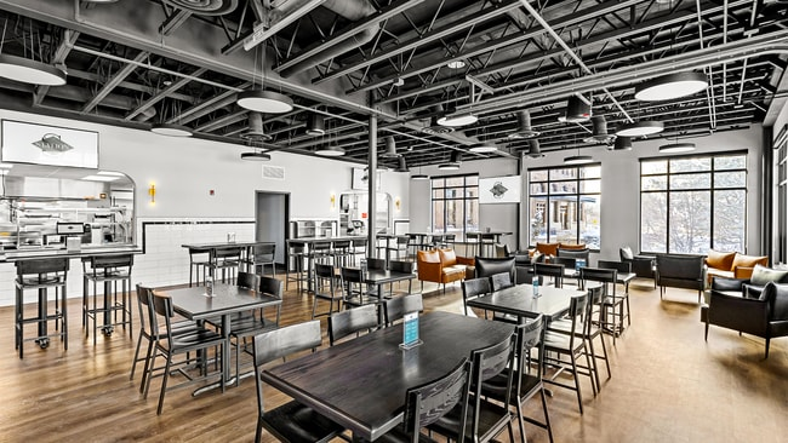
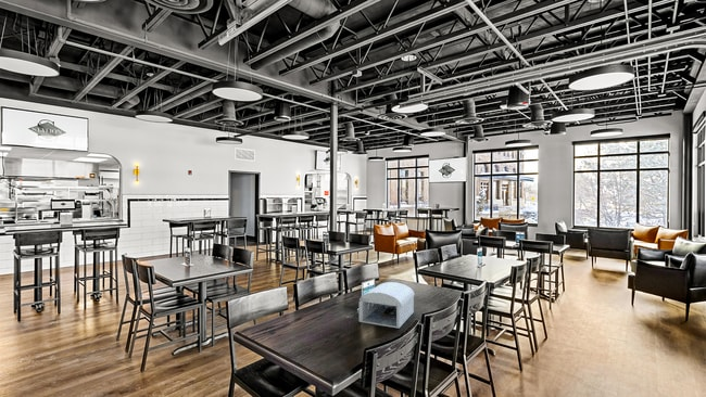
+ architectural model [358,281,416,329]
